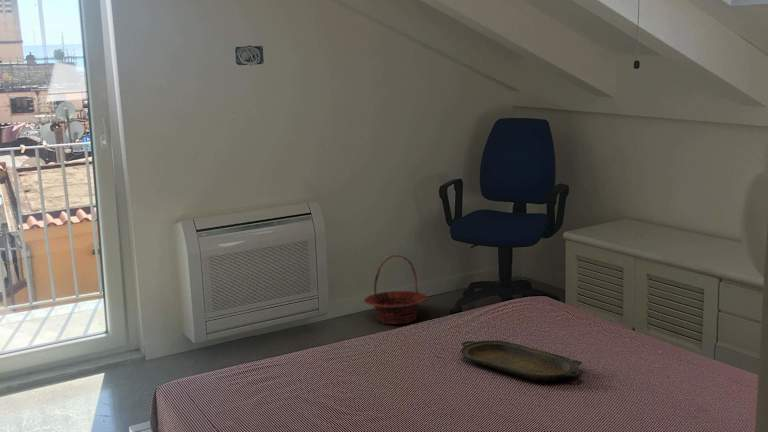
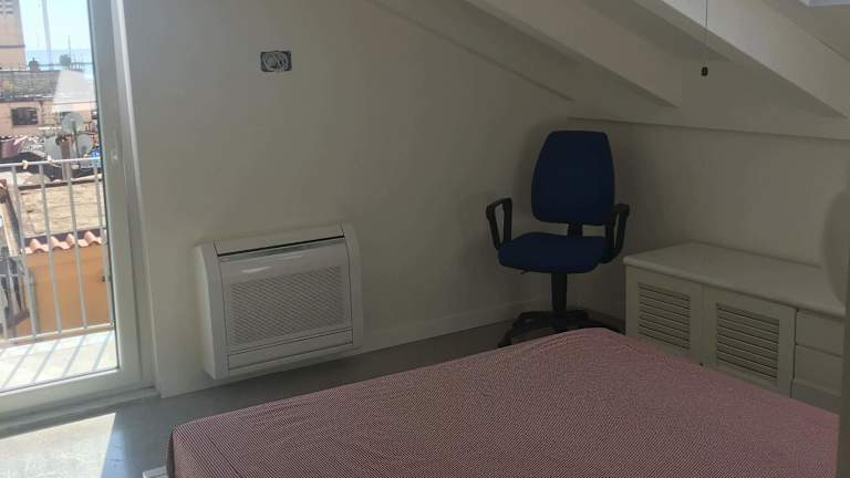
- basket [363,254,430,325]
- serving tray [460,340,583,382]
